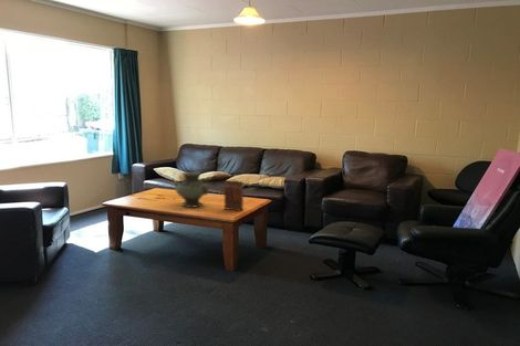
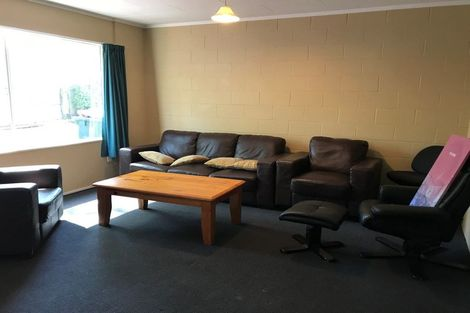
- vase [174,170,210,209]
- book [223,179,245,212]
